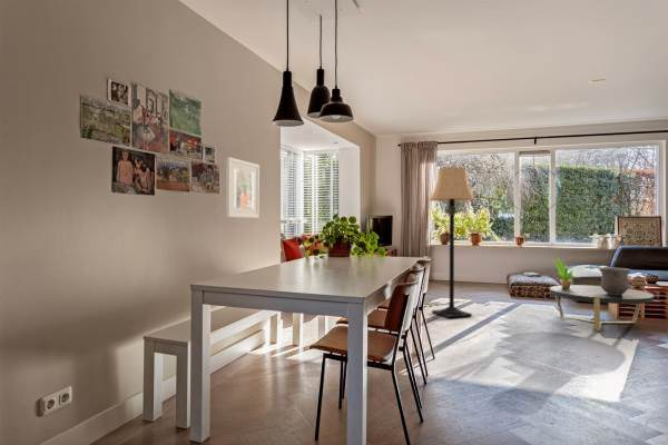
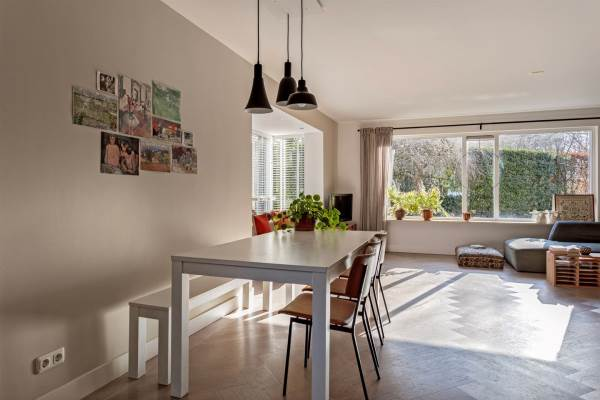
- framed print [225,156,261,219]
- lamp [428,166,477,319]
- ceramic pot [597,266,632,295]
- potted plant [552,258,582,288]
- coffee table [549,284,655,332]
